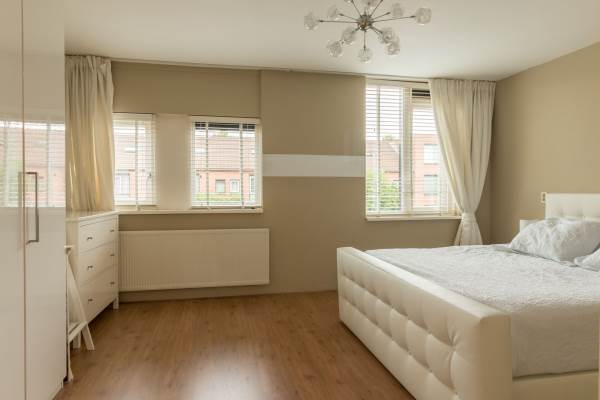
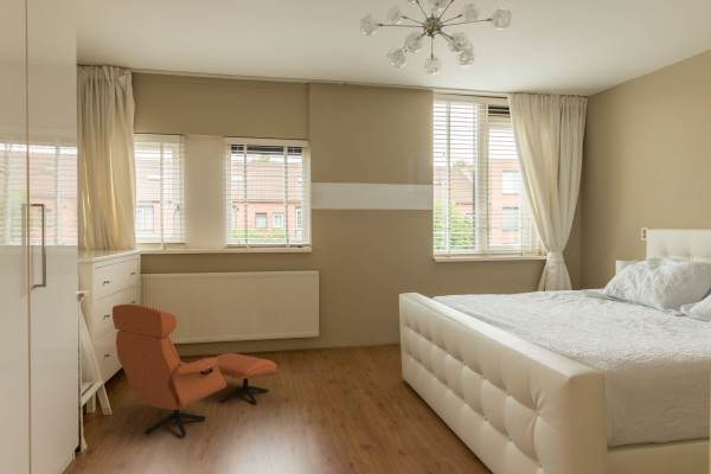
+ armchair [111,303,278,438]
